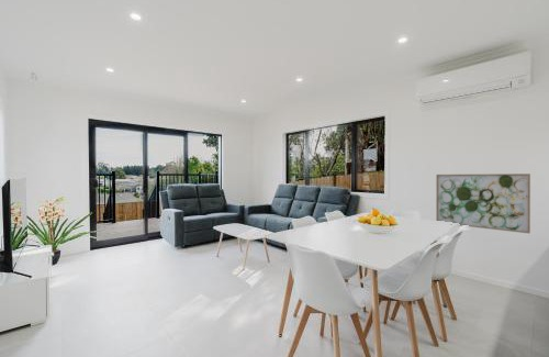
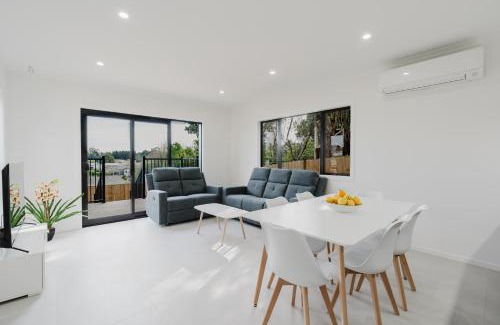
- wall art [435,172,531,234]
